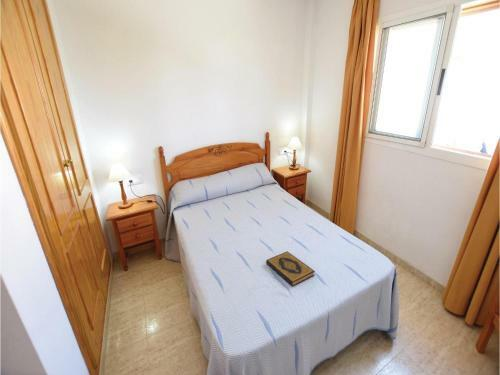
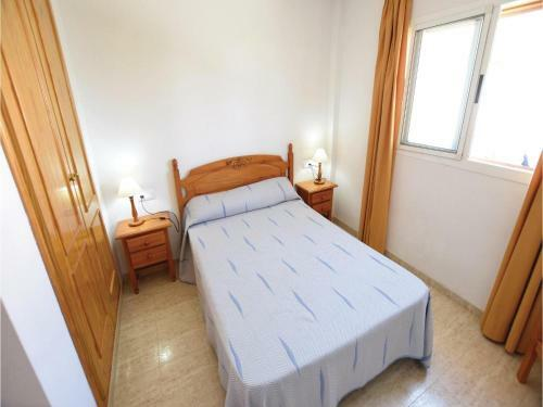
- hardback book [265,250,316,287]
